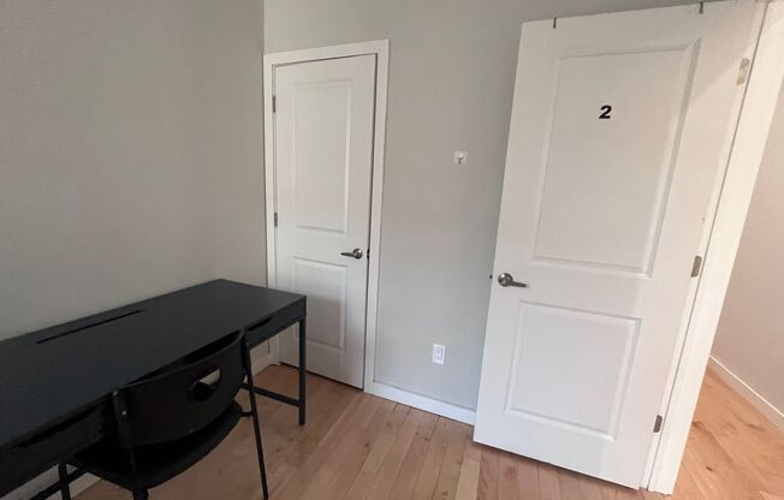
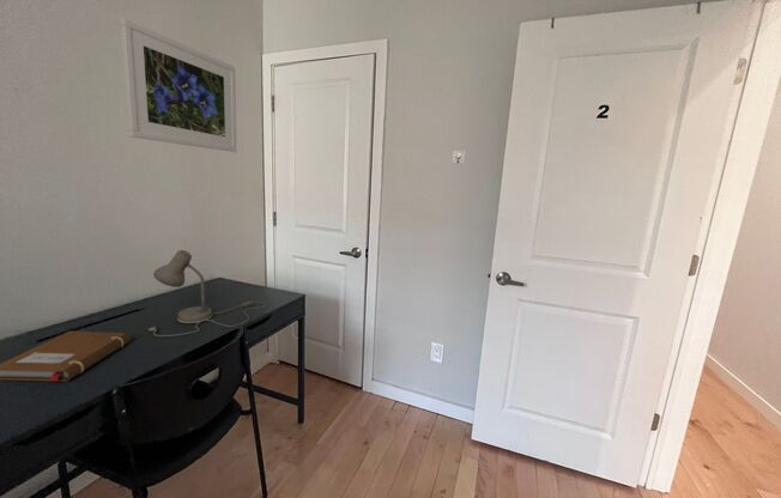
+ notebook [0,330,132,383]
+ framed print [120,17,238,153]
+ desk lamp [147,249,266,338]
